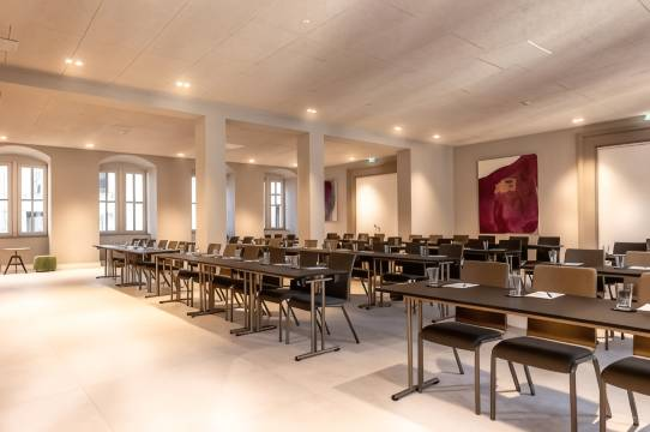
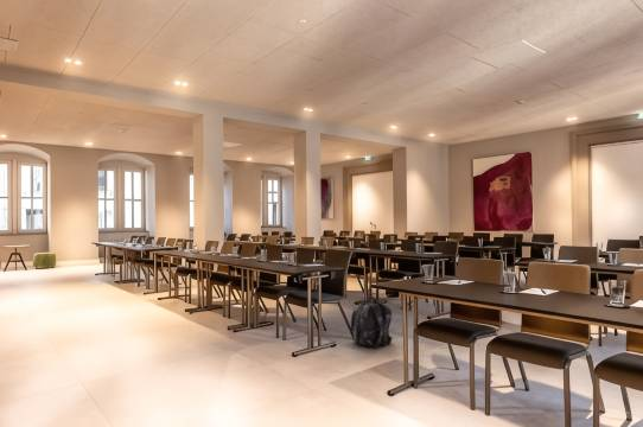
+ backpack [350,295,393,350]
